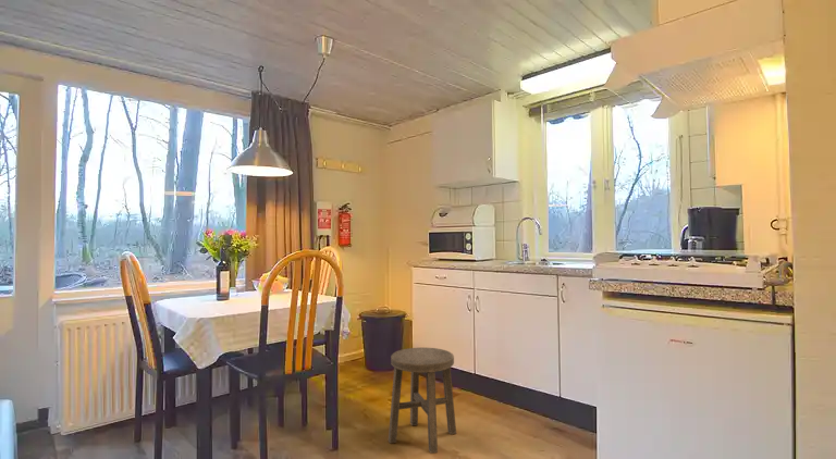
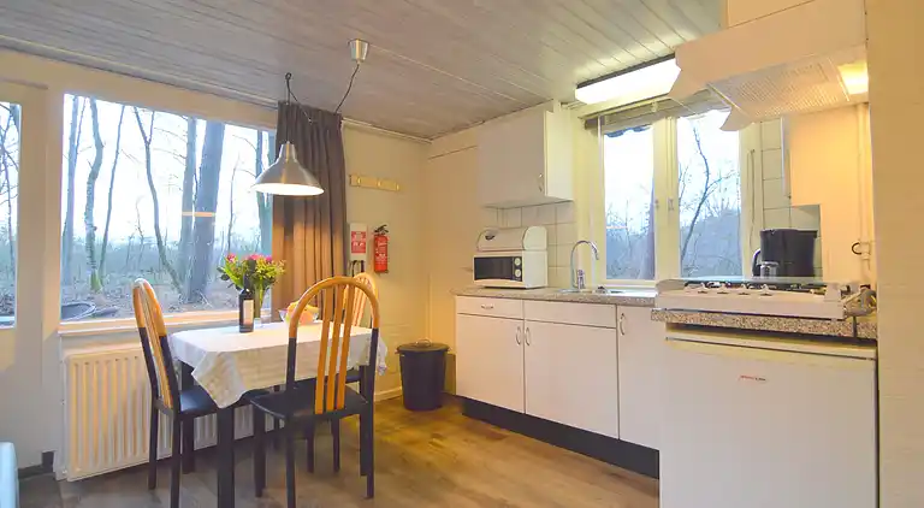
- stool [388,347,457,455]
